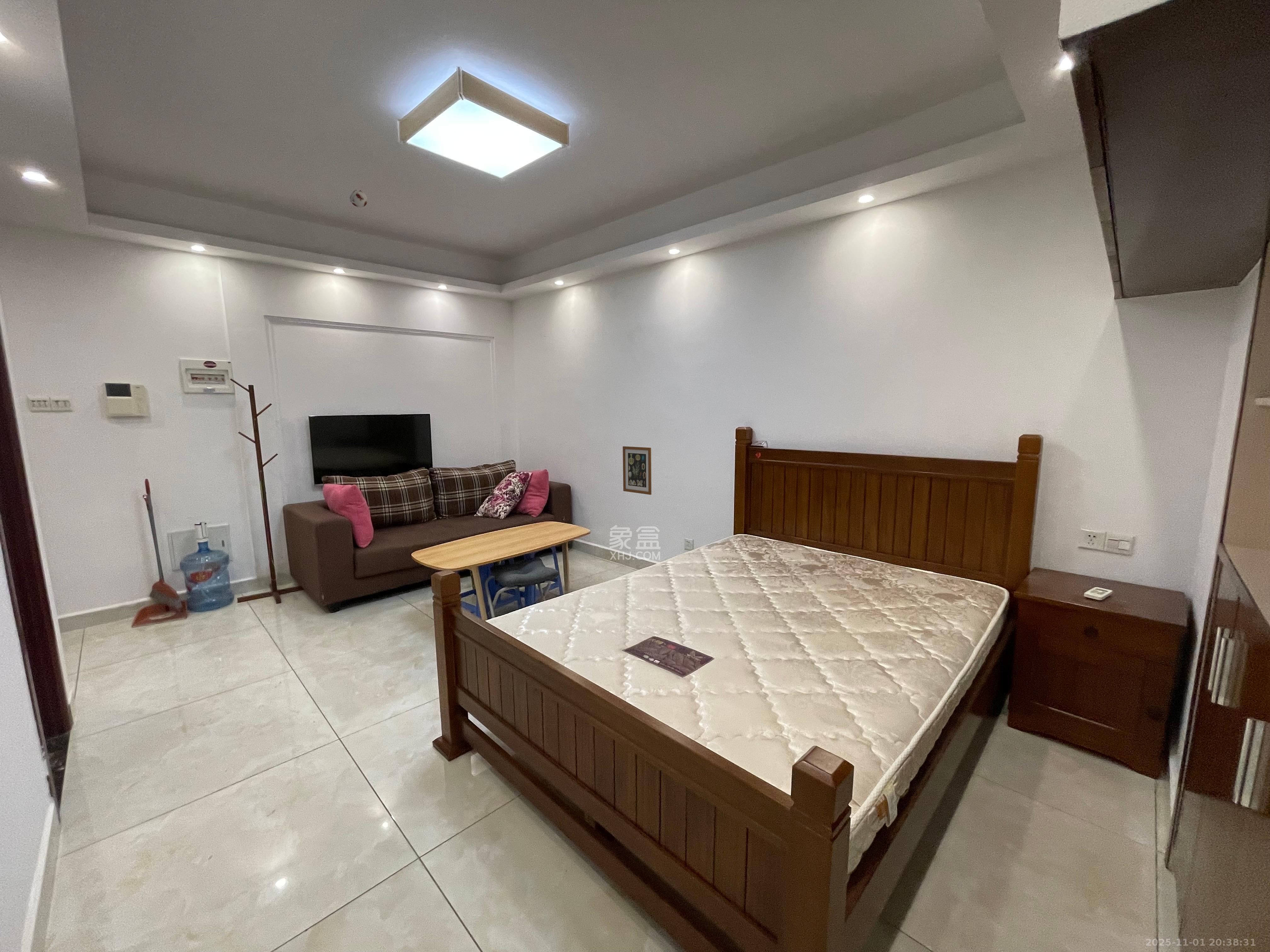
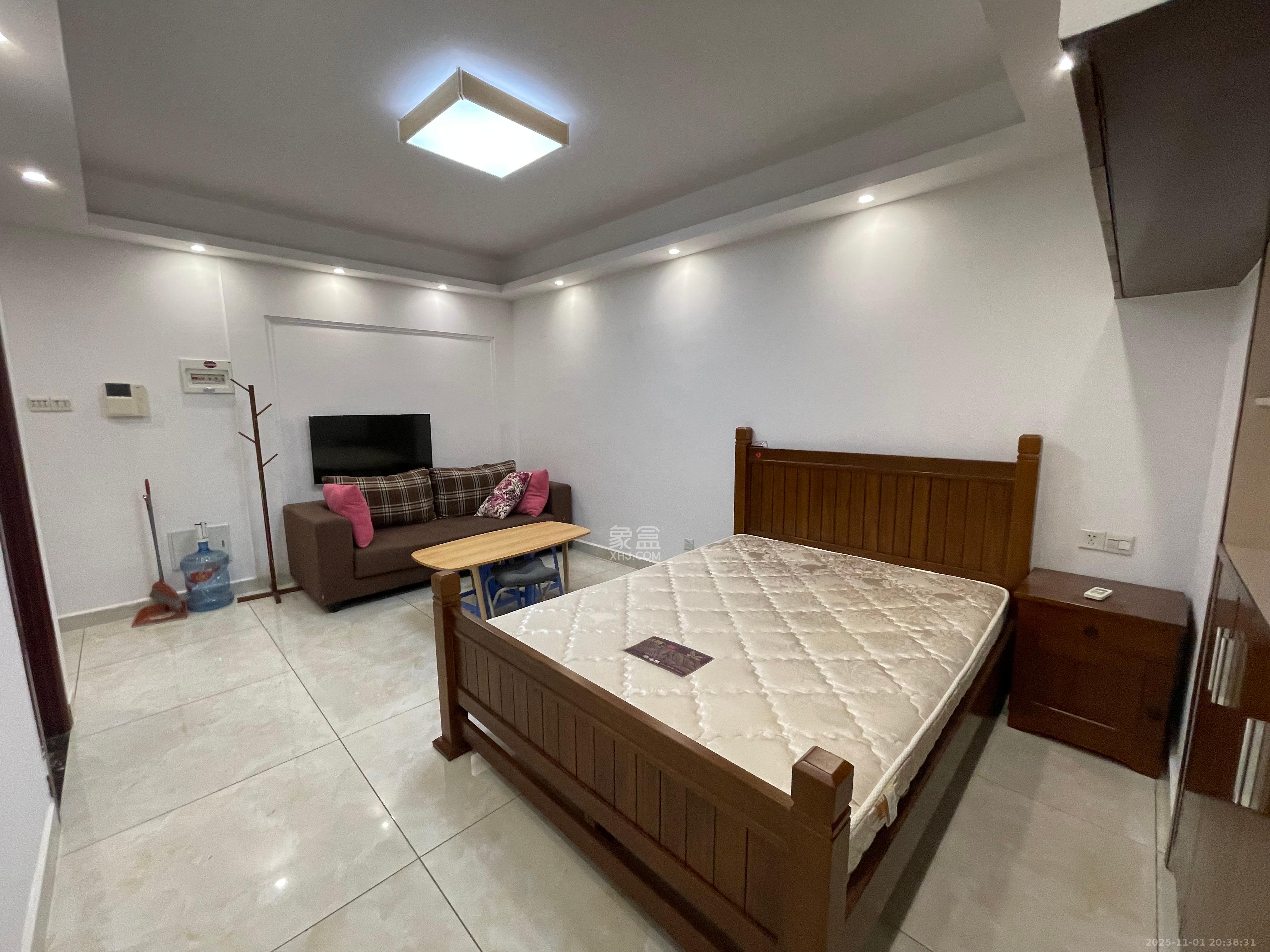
- smoke detector [349,189,368,208]
- wall art [622,446,652,495]
